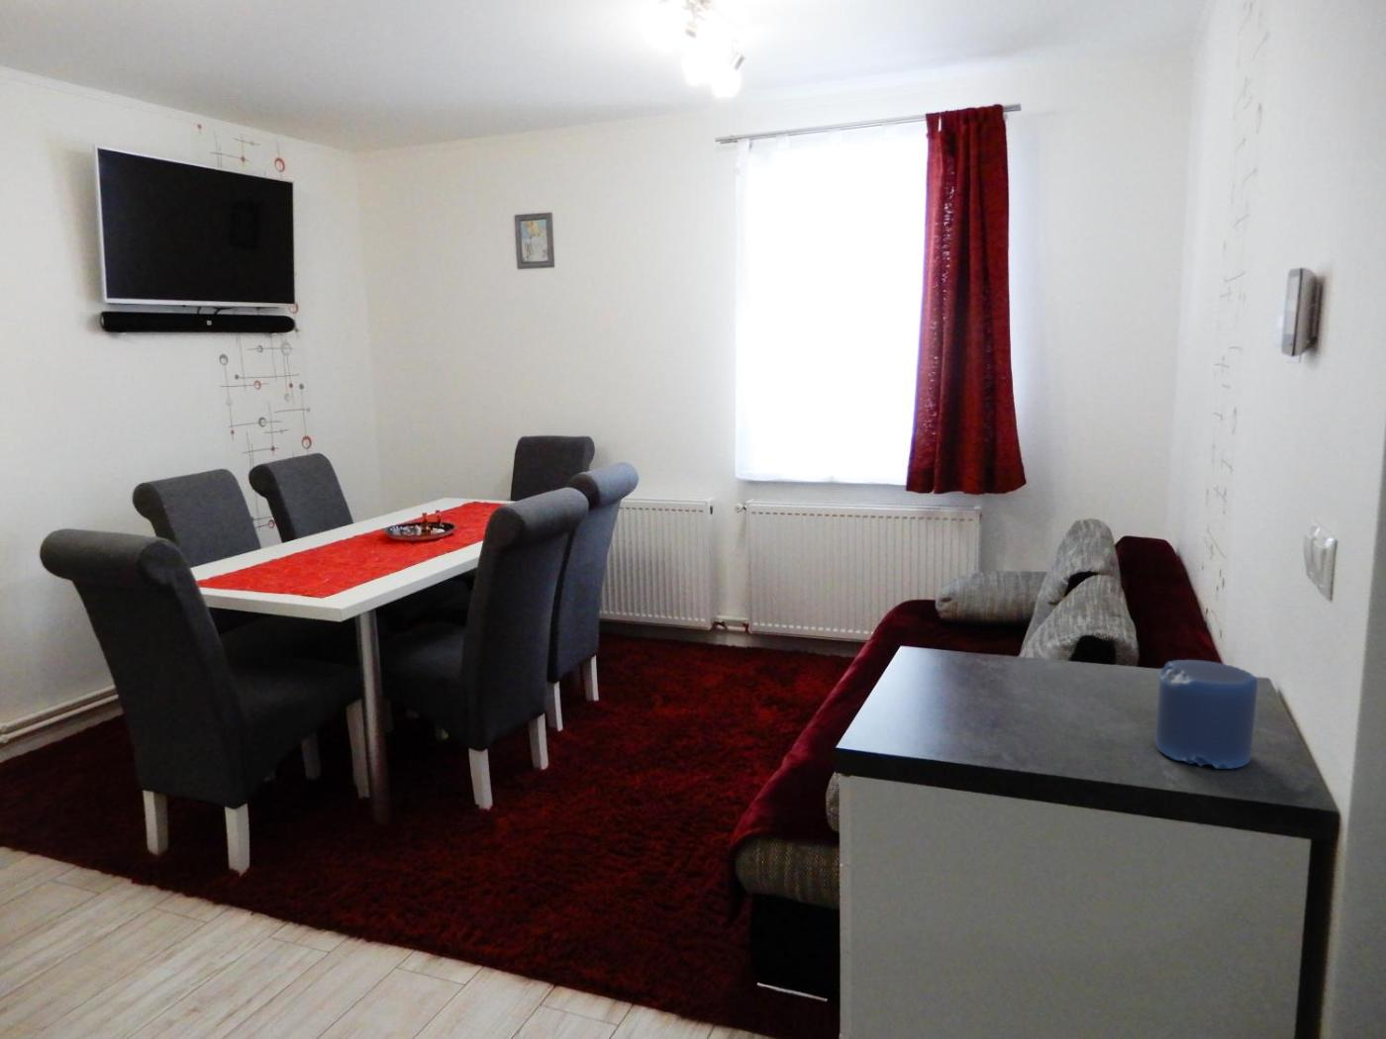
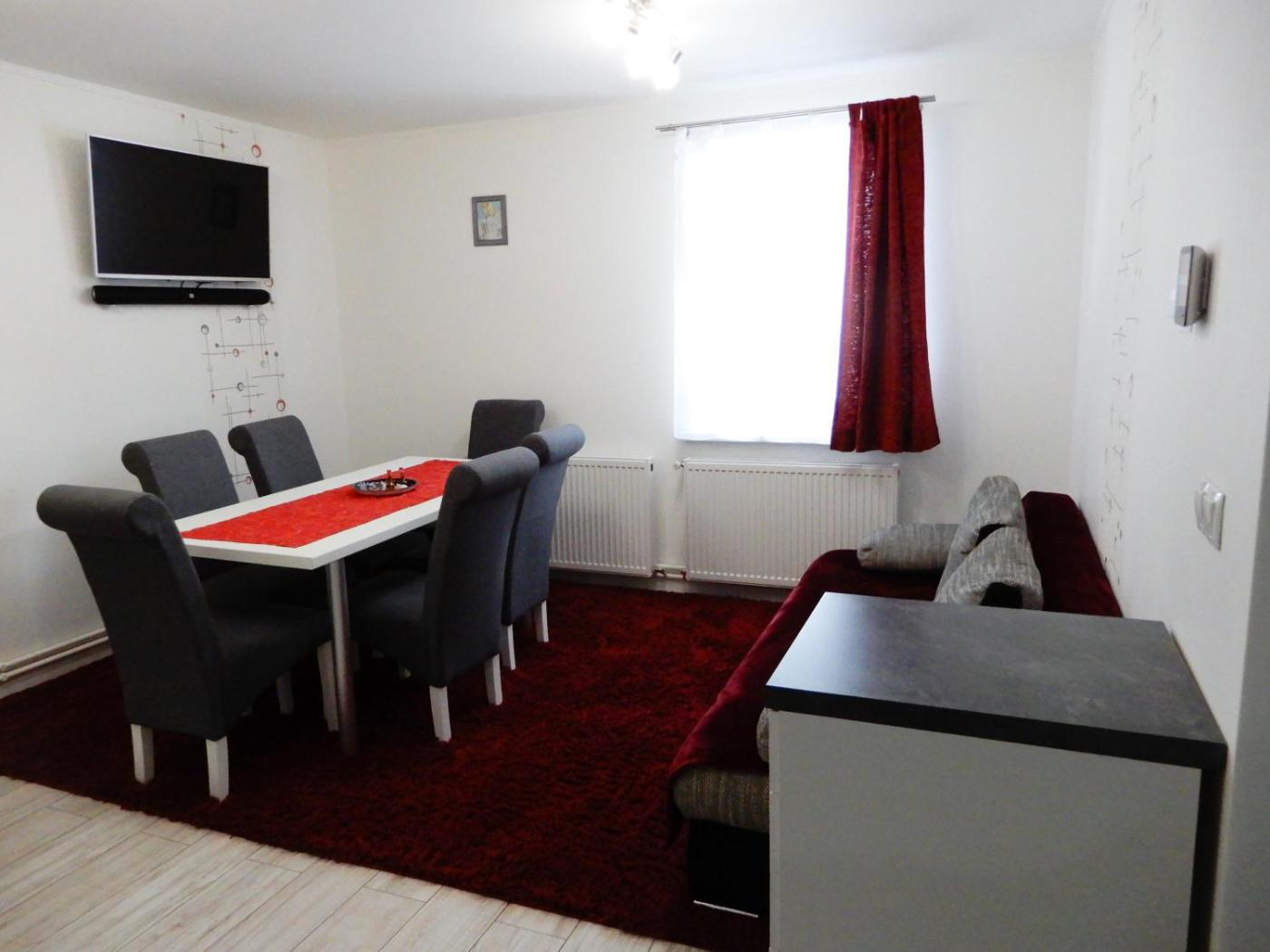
- candle [1154,659,1258,769]
